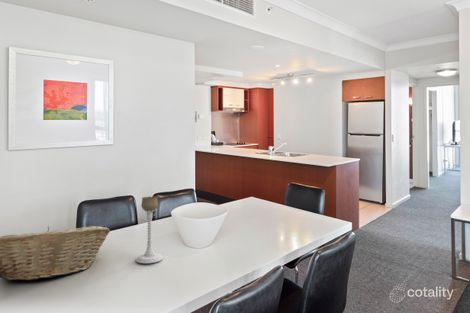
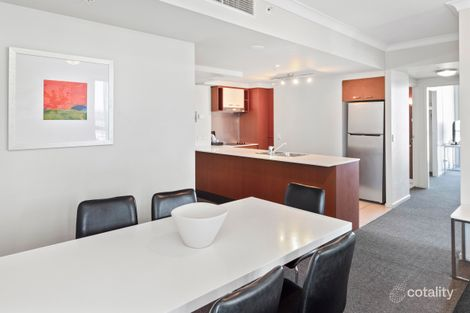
- fruit basket [0,225,111,281]
- candle holder [135,196,164,264]
